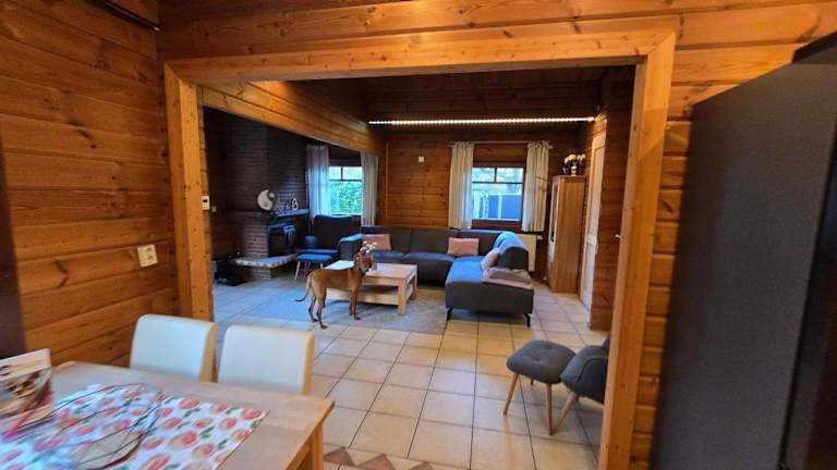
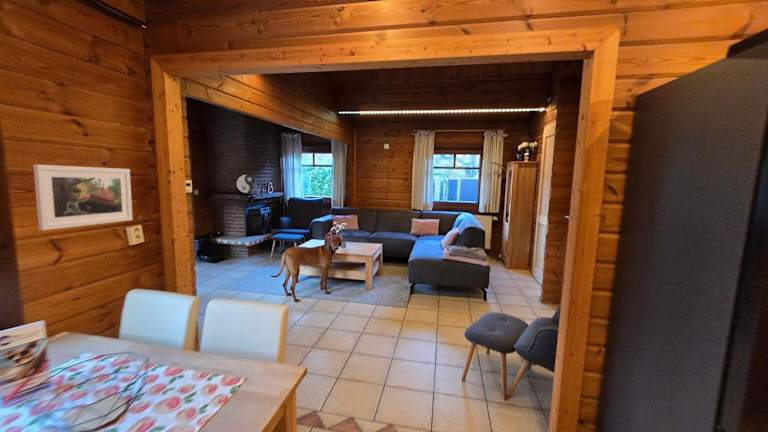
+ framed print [32,164,134,231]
